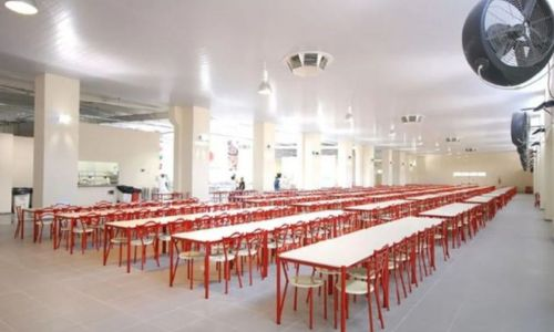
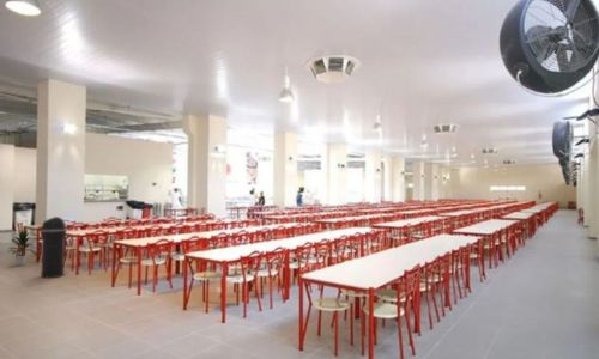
+ trash can [40,215,68,279]
+ indoor plant [7,229,38,267]
